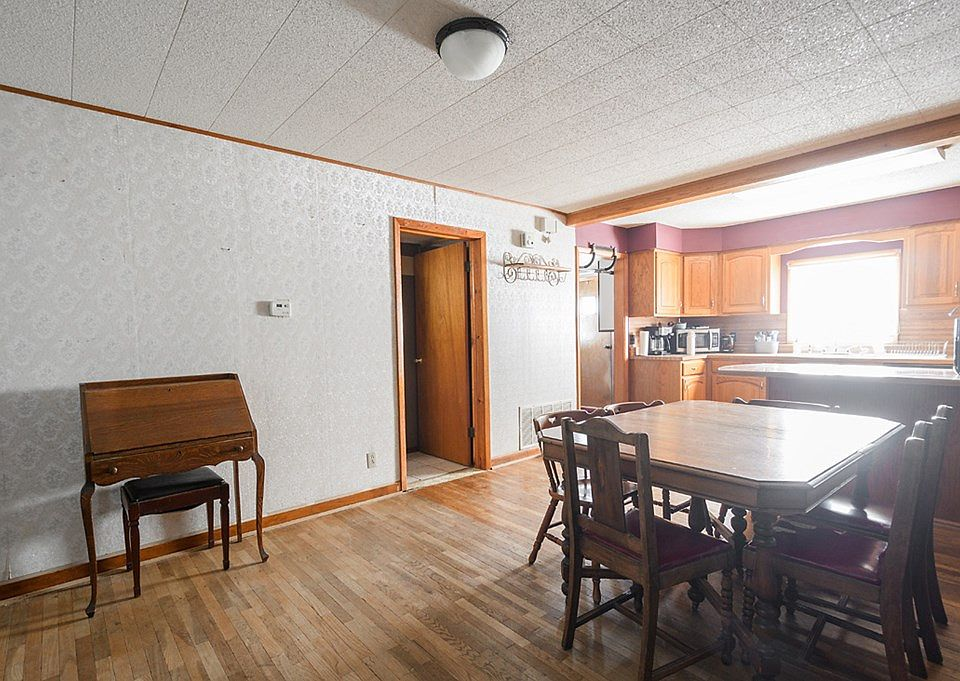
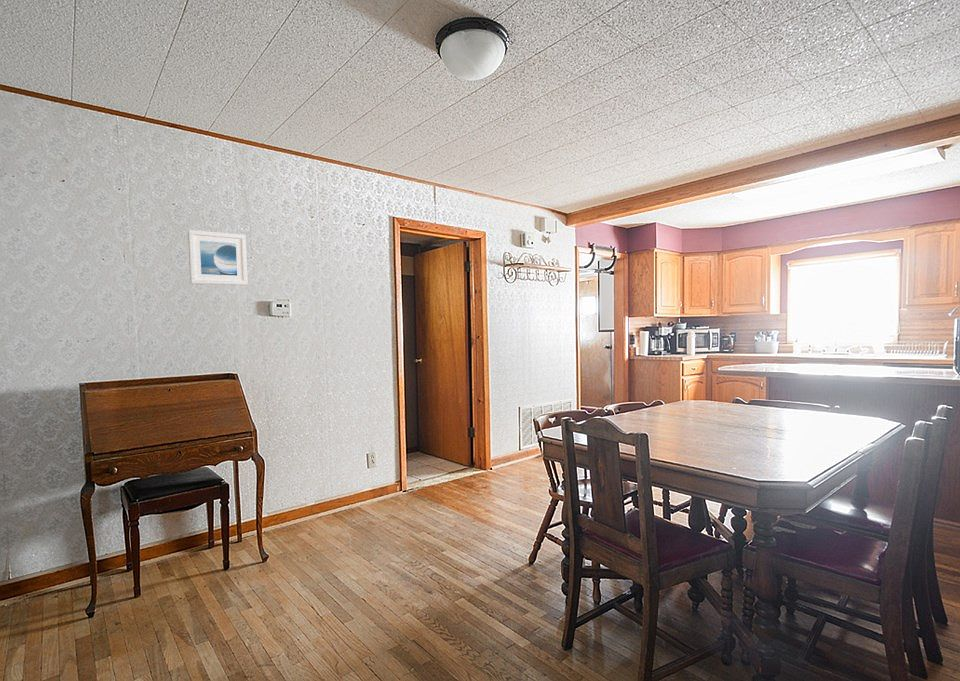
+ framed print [187,229,249,286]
